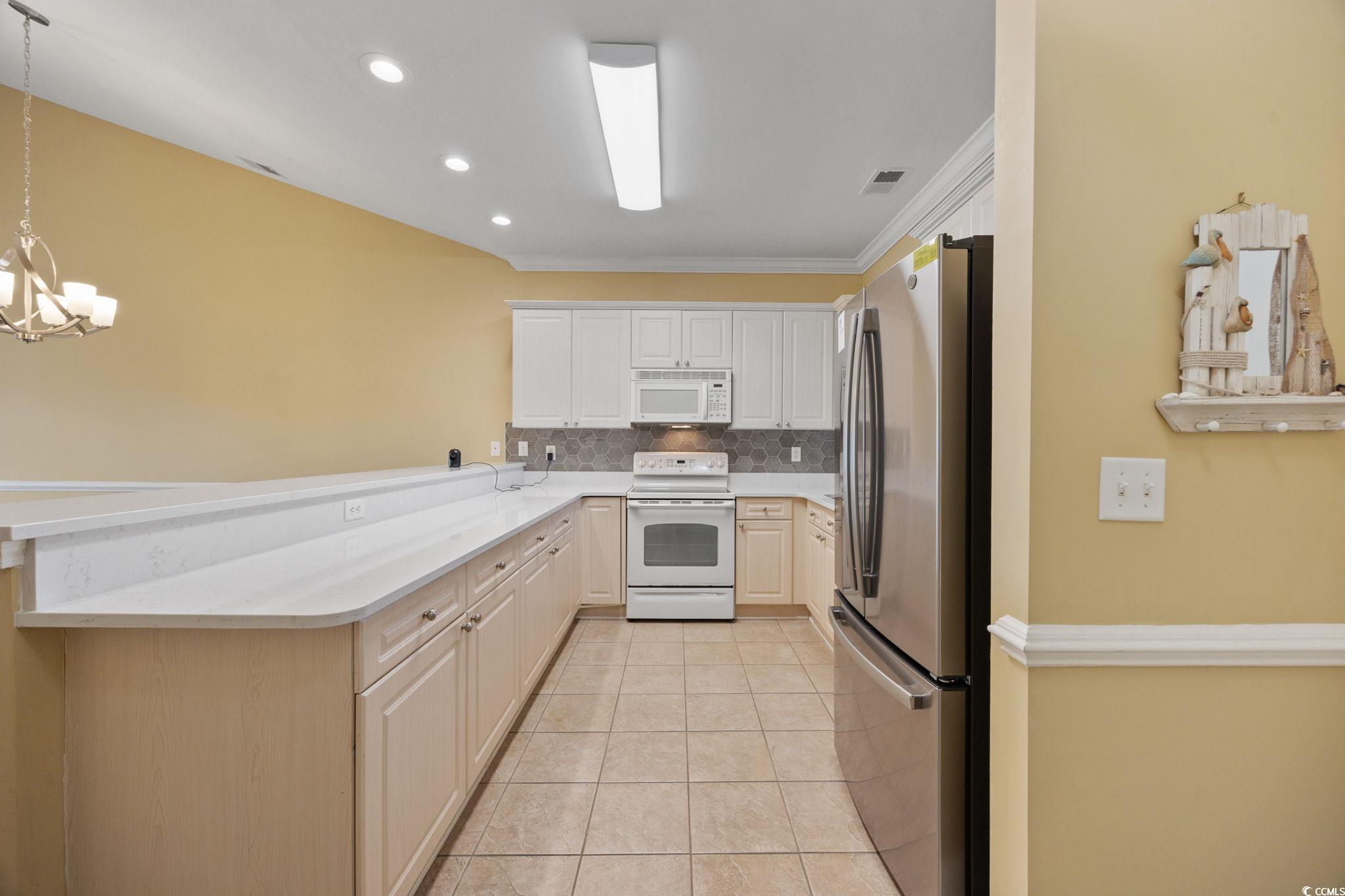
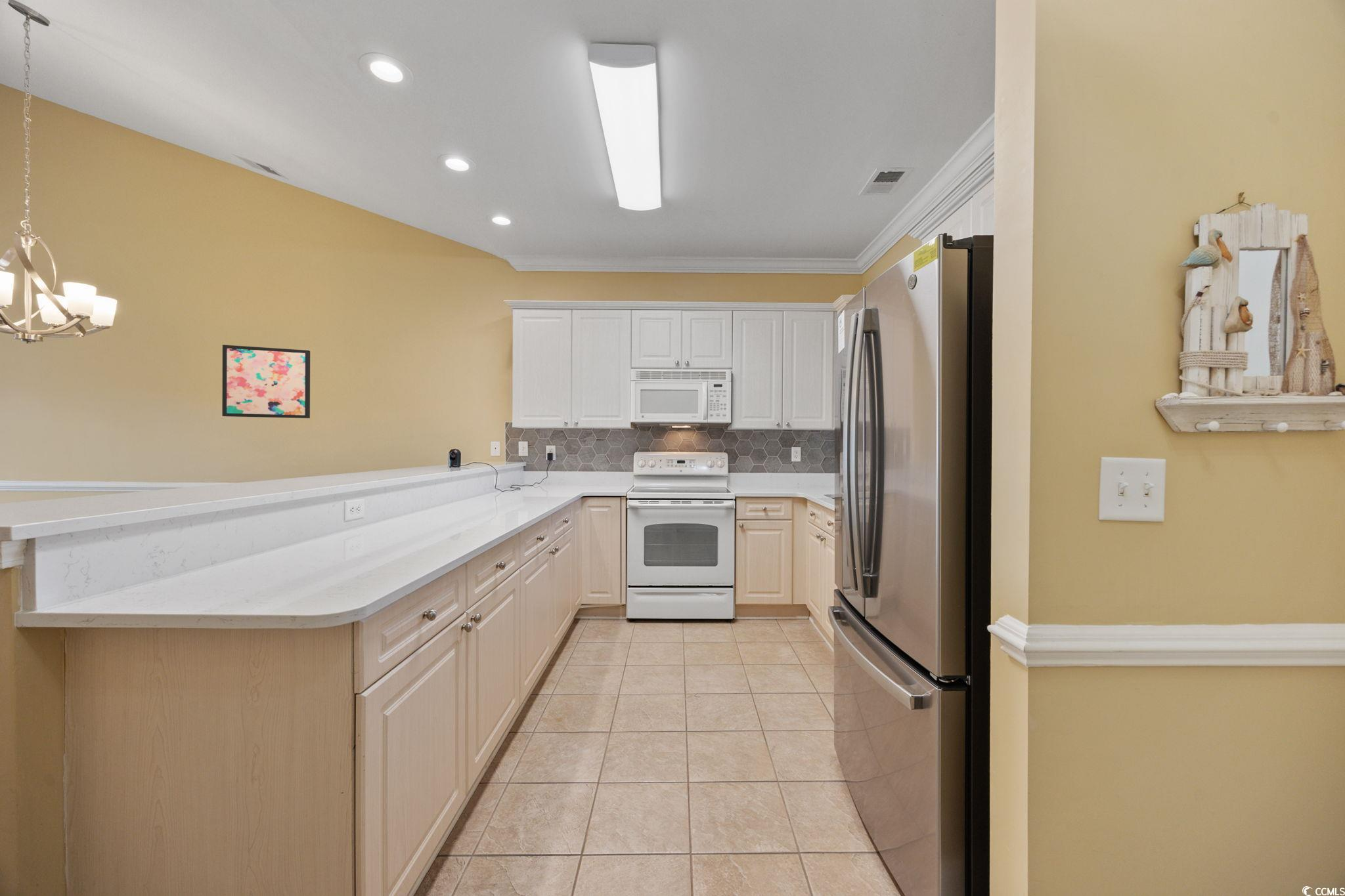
+ wall art [221,344,311,419]
